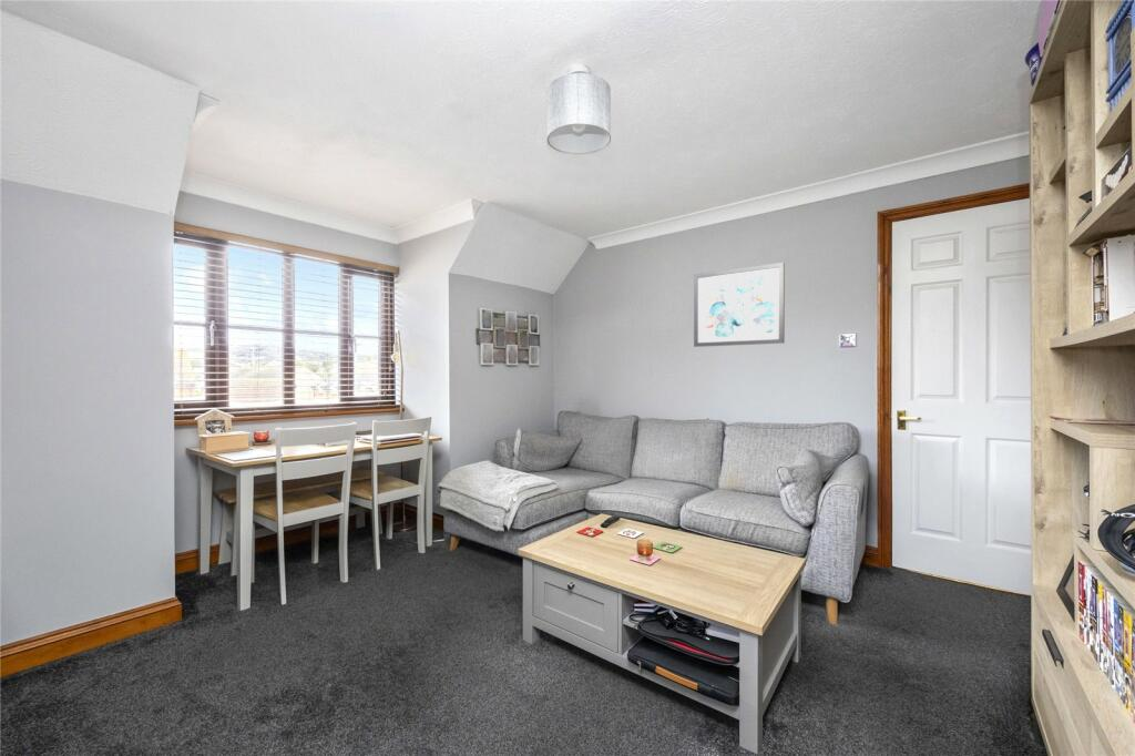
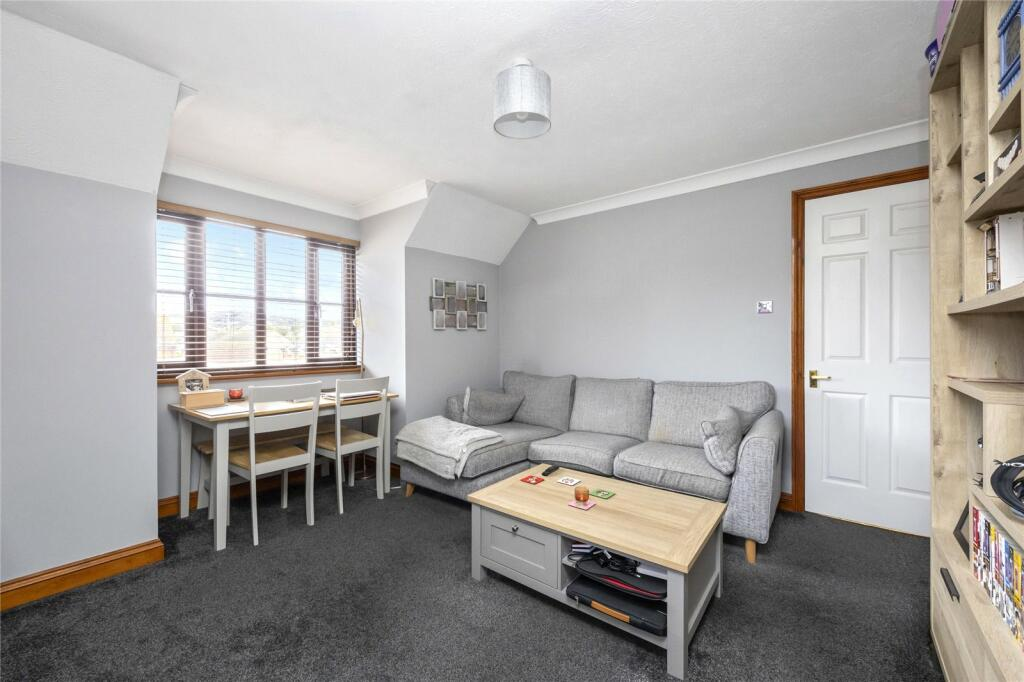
- wall art [693,262,786,348]
